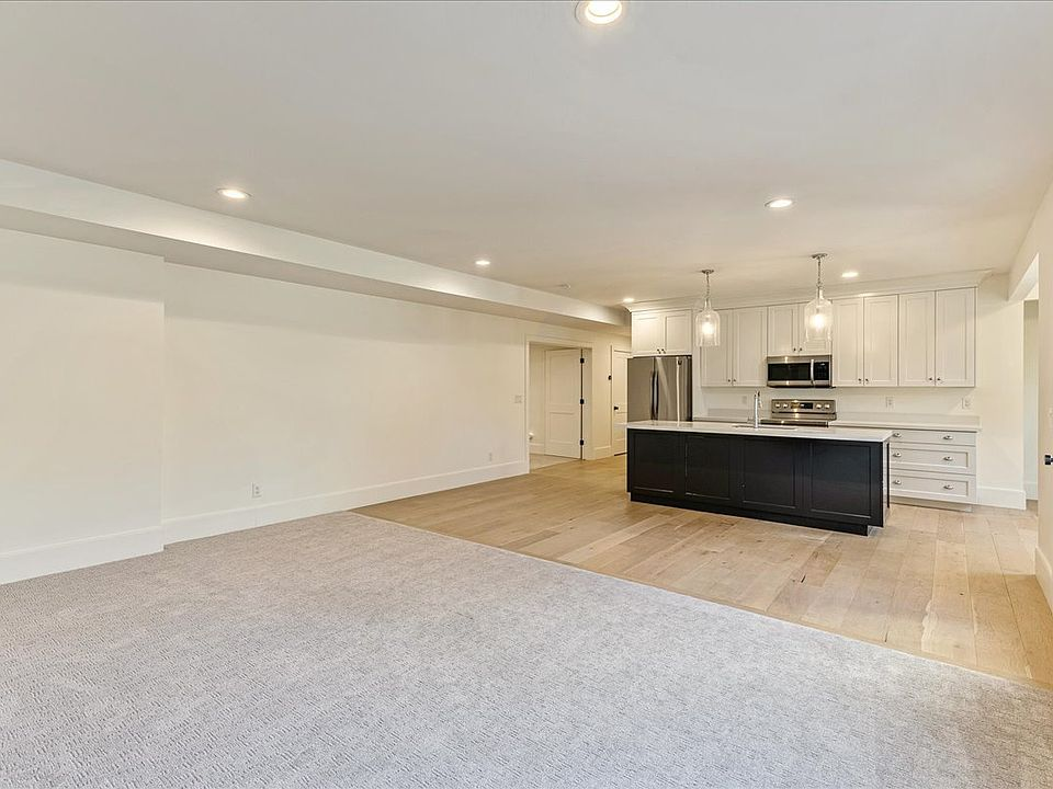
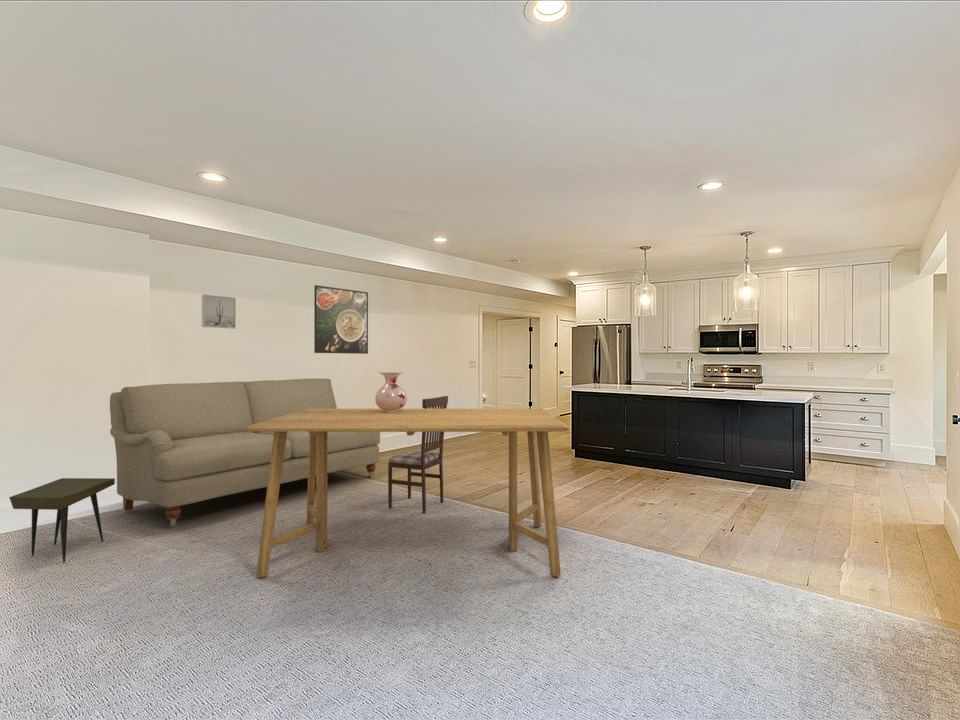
+ dining table [245,408,570,578]
+ dining chair [387,395,449,514]
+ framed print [313,284,369,355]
+ wall art [201,294,237,330]
+ side table [8,477,116,564]
+ vase [374,371,408,412]
+ sofa [109,378,381,528]
